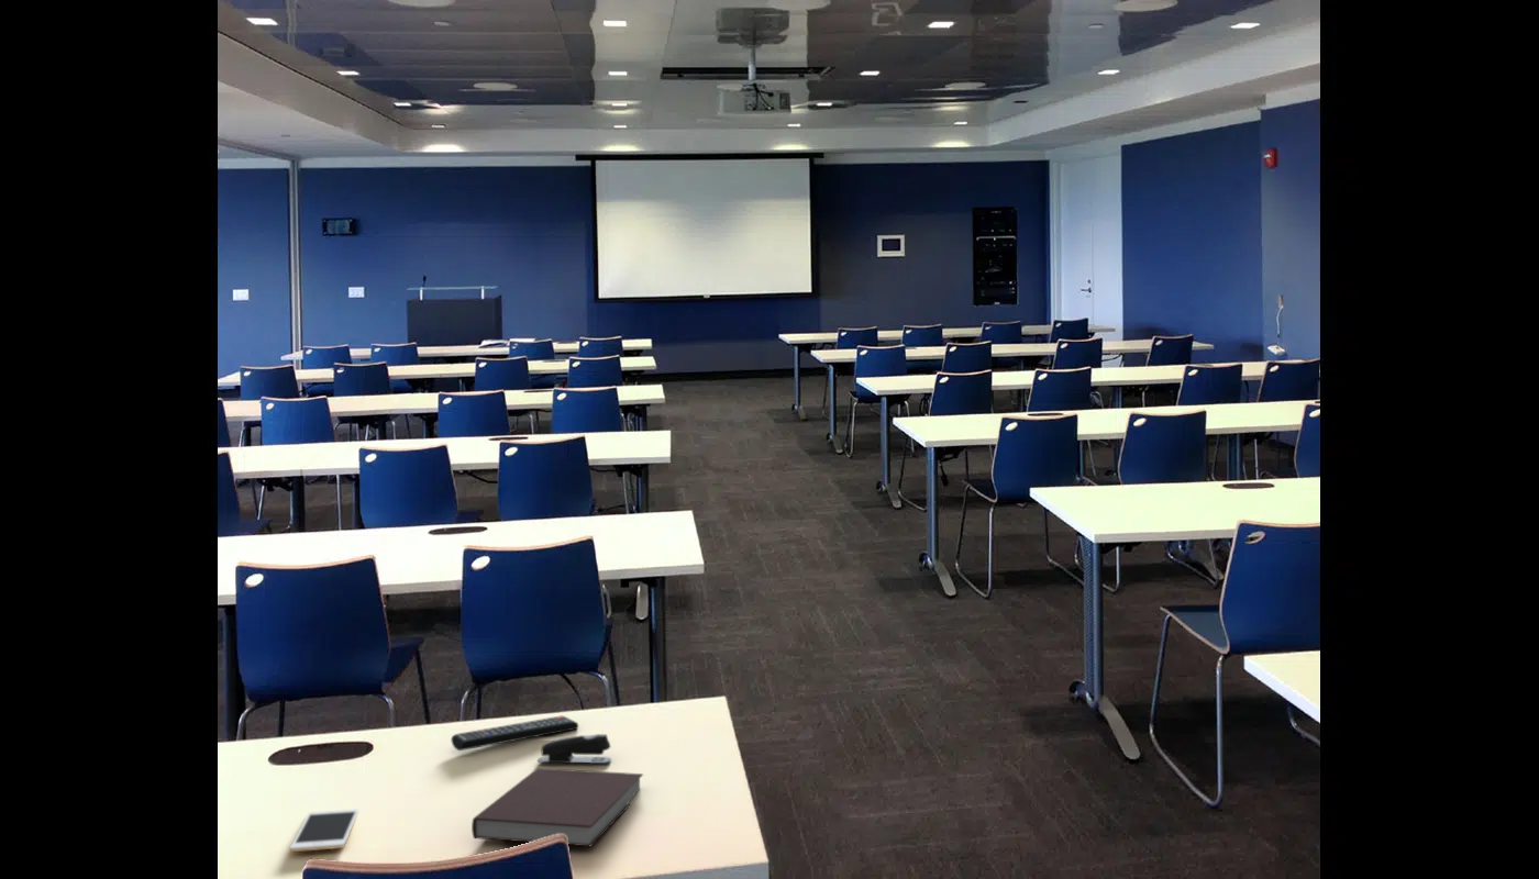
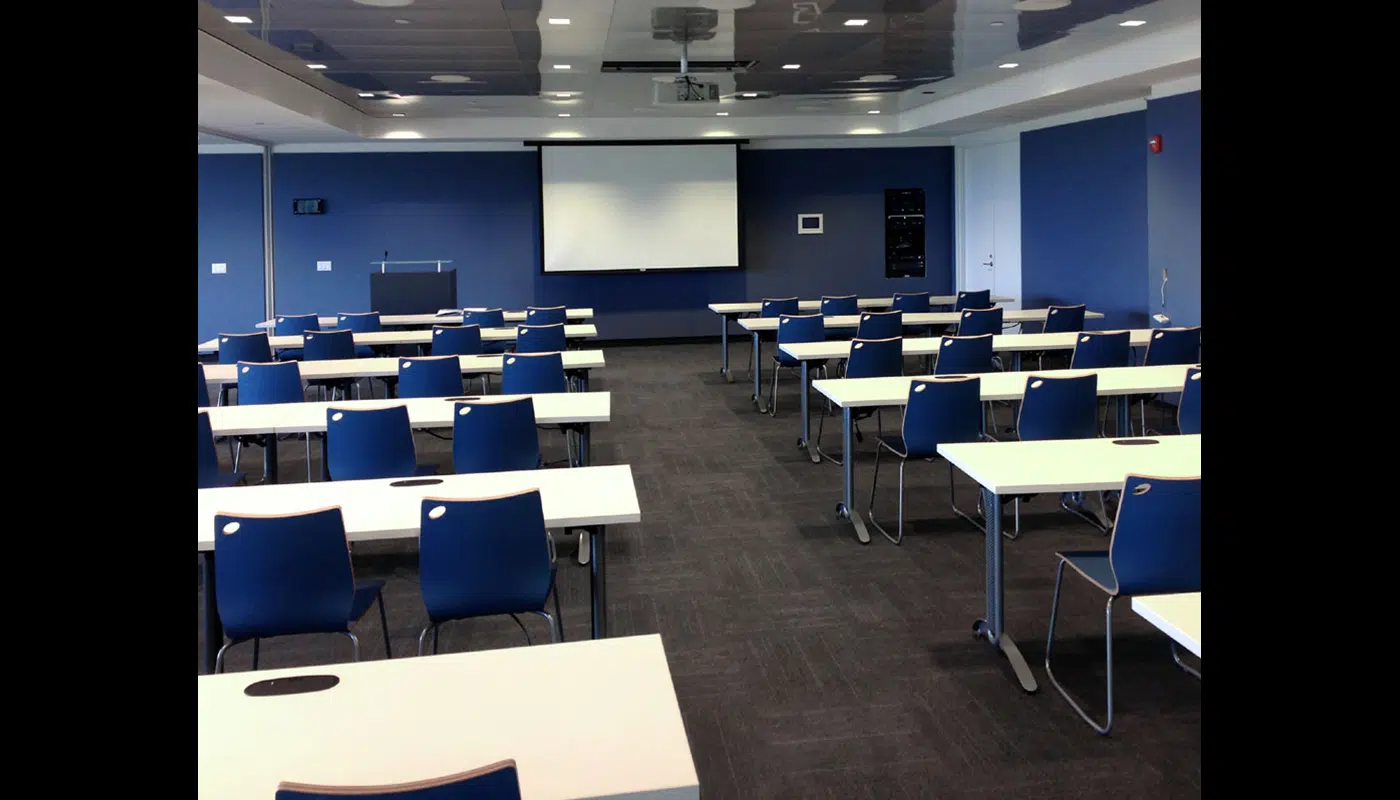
- remote control [450,715,579,752]
- stapler [536,733,612,765]
- notebook [470,767,644,848]
- cell phone [289,808,359,853]
